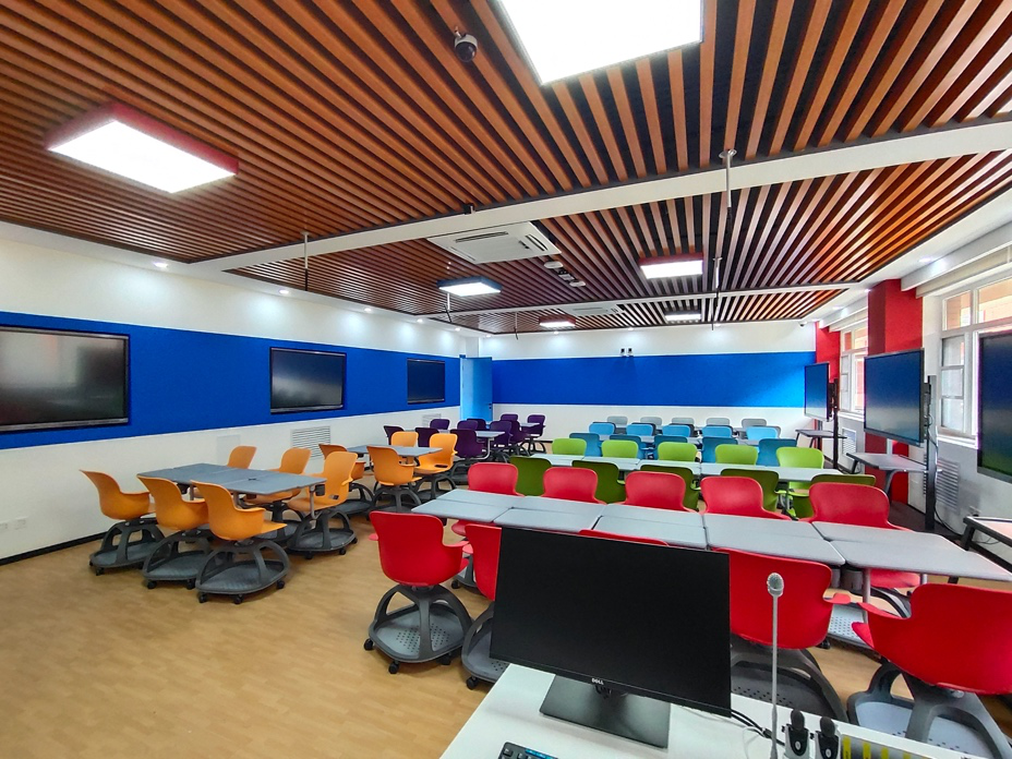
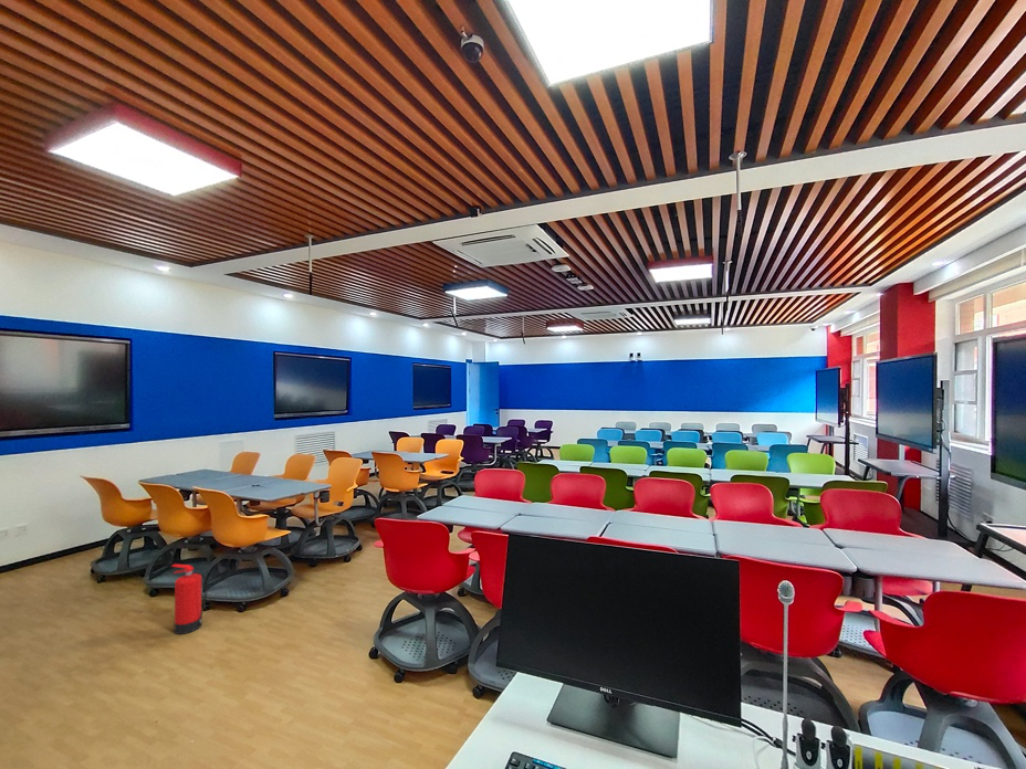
+ fire extinguisher [170,562,209,635]
